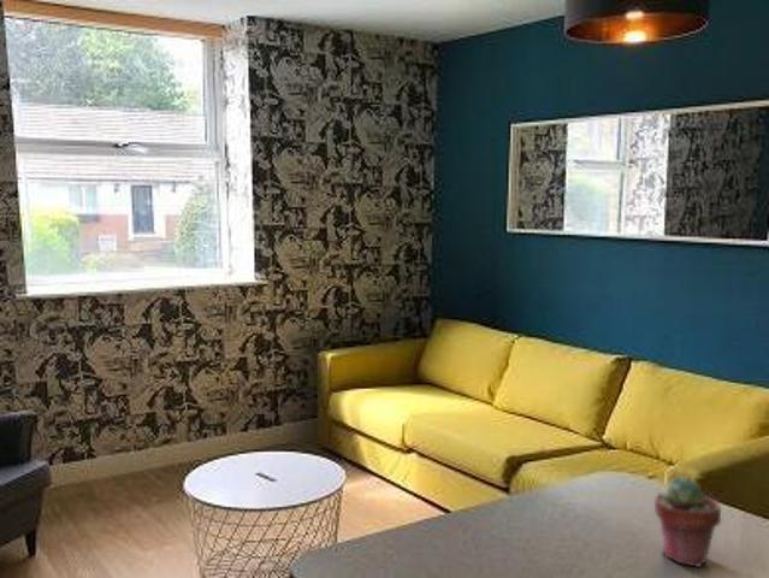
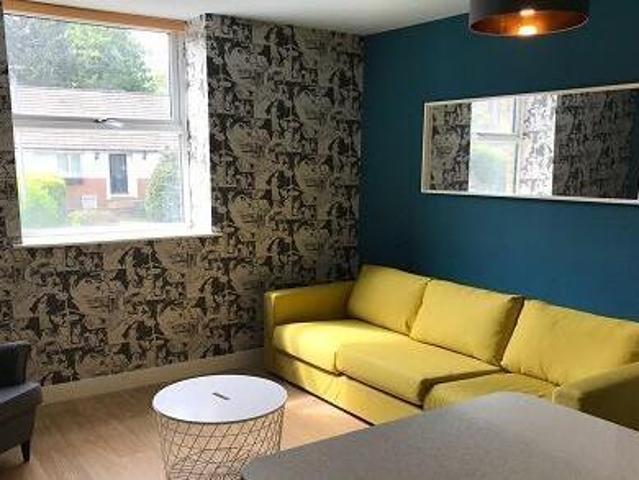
- potted succulent [653,476,722,568]
